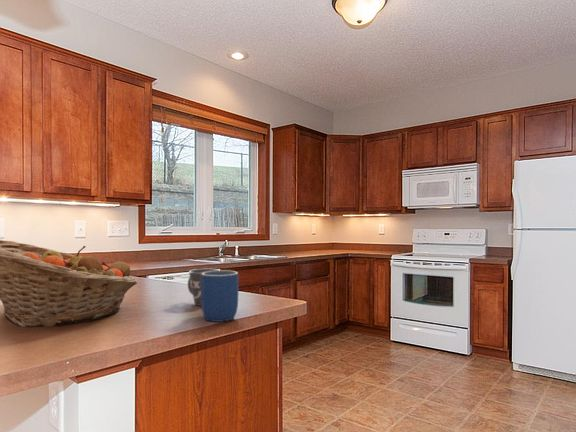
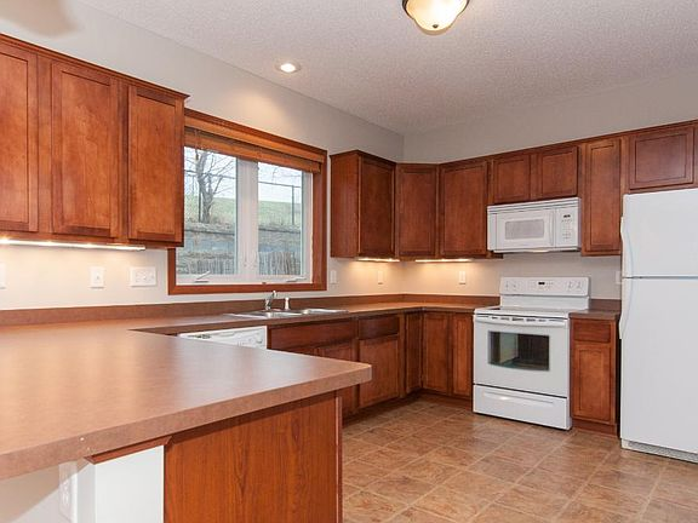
- mug [187,268,219,307]
- fruit basket [0,239,138,328]
- mug [200,269,239,323]
